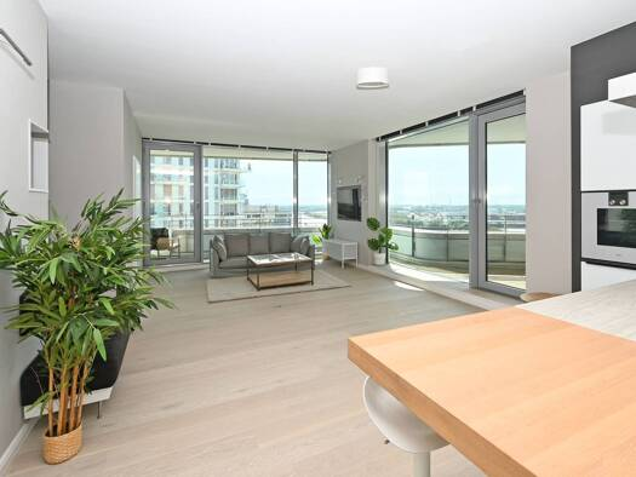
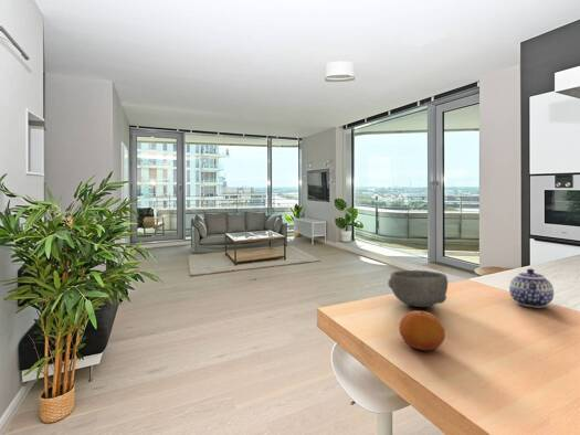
+ fruit [398,310,446,351]
+ bowl [387,269,449,308]
+ teapot [508,267,555,308]
